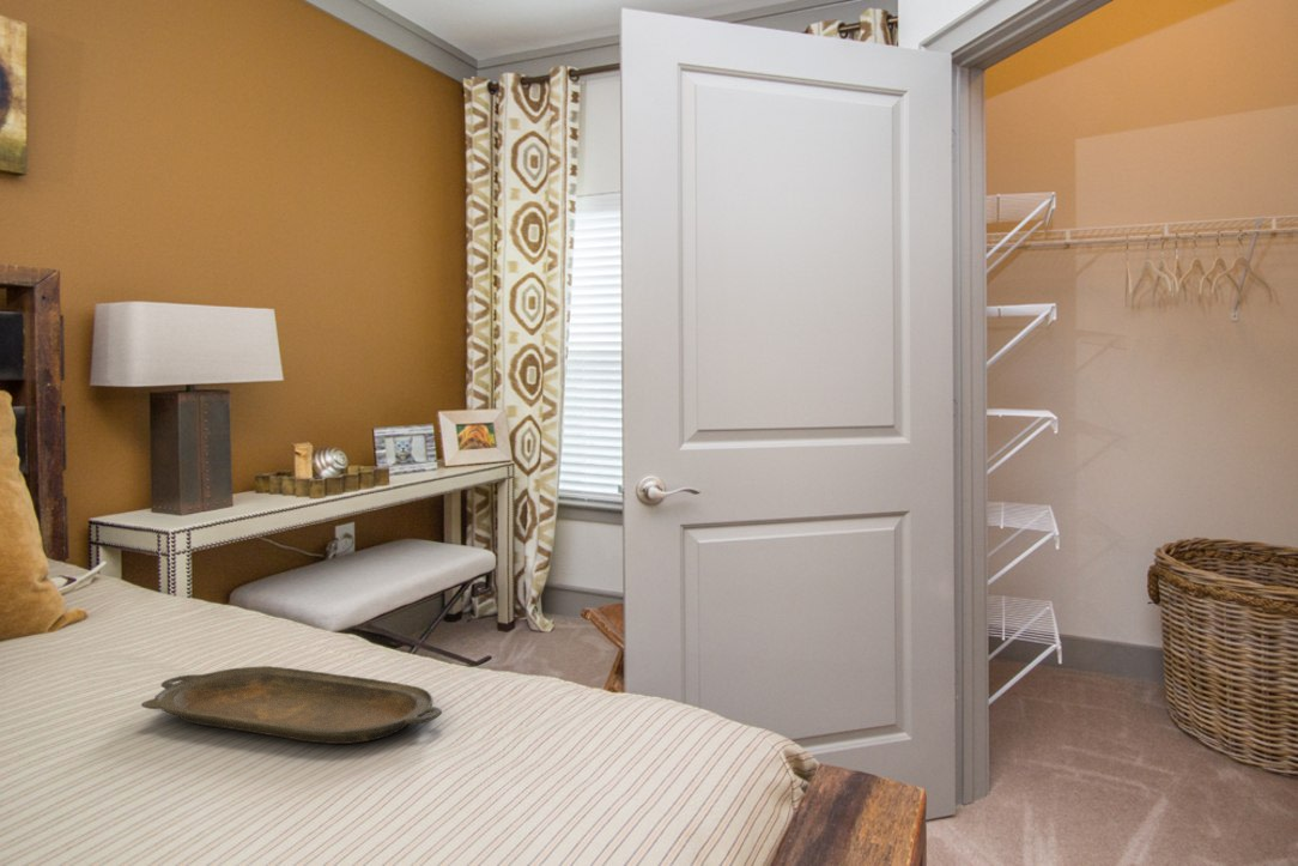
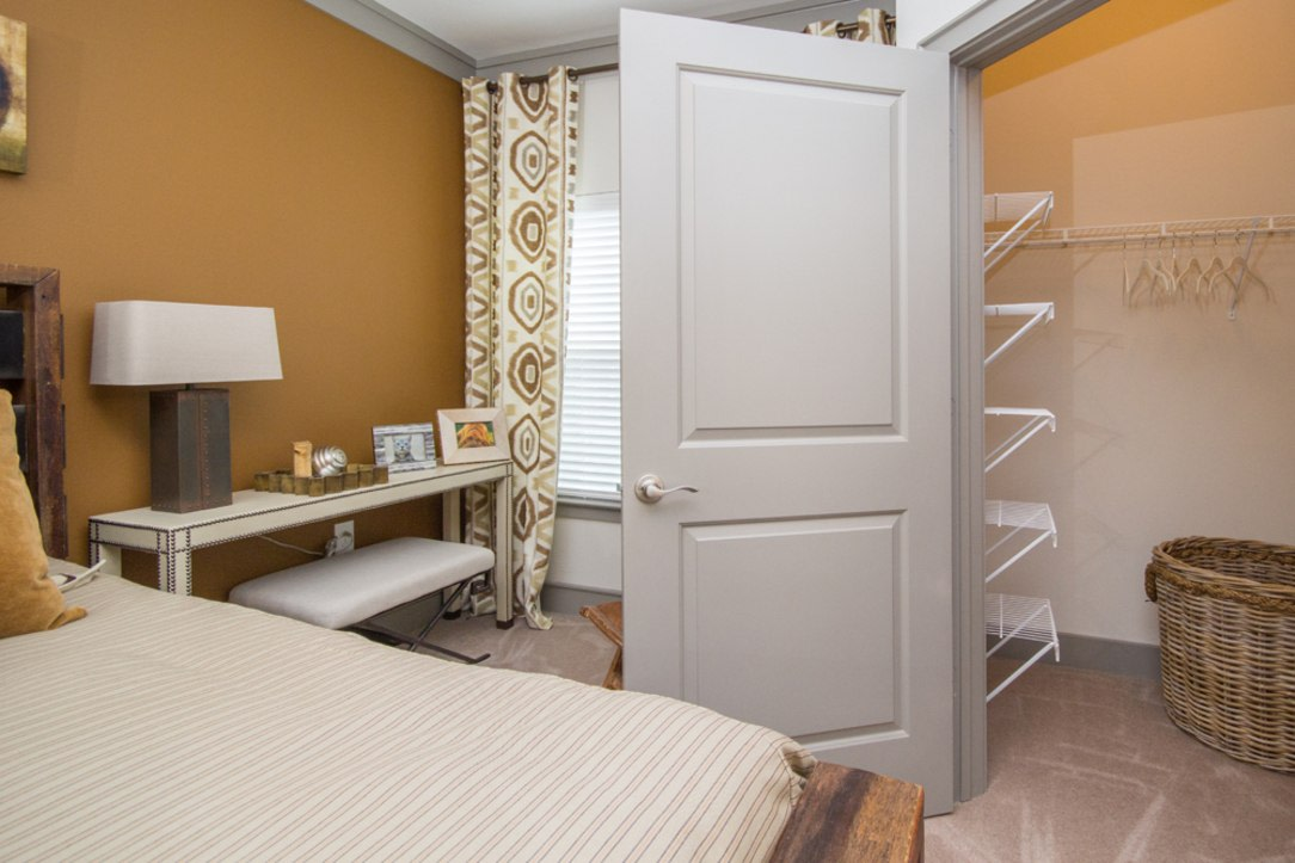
- serving tray [140,665,443,745]
